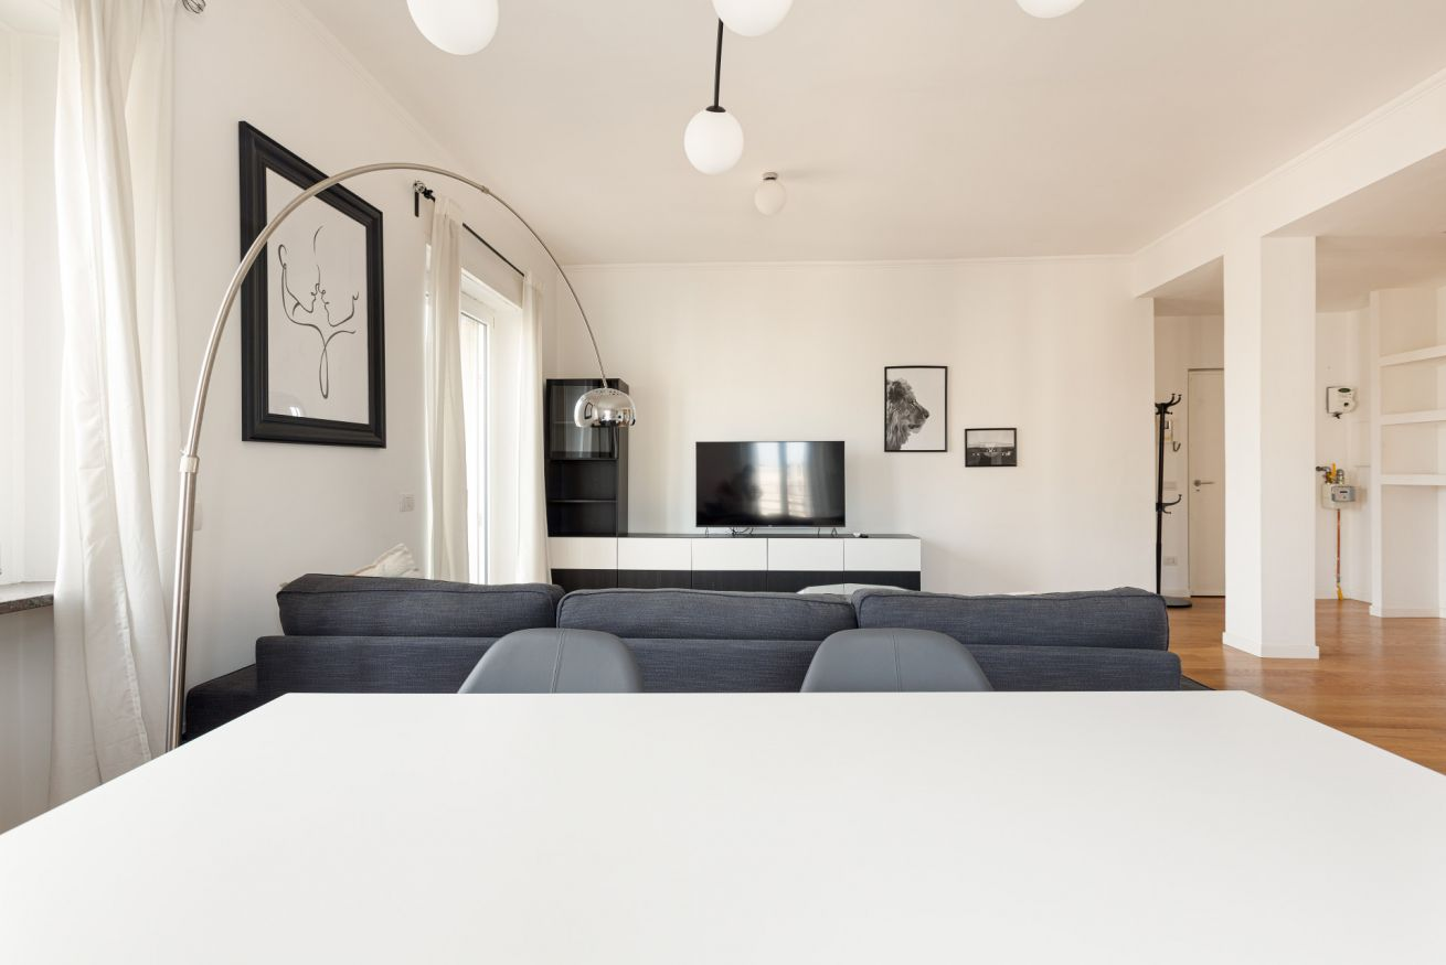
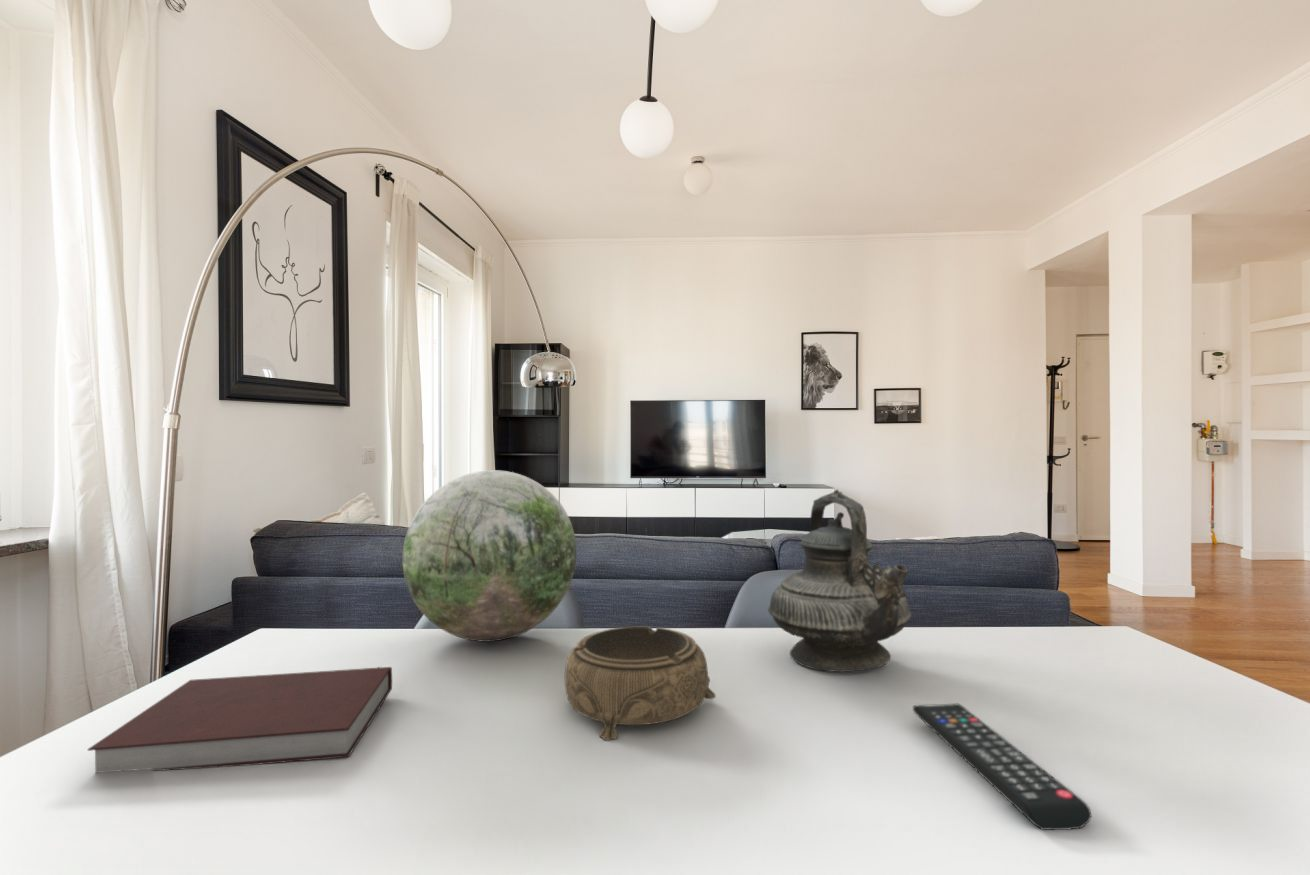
+ decorative sphere [402,469,577,643]
+ teapot [767,489,913,673]
+ notebook [87,666,393,774]
+ decorative bowl [564,626,717,742]
+ remote control [911,703,1093,831]
